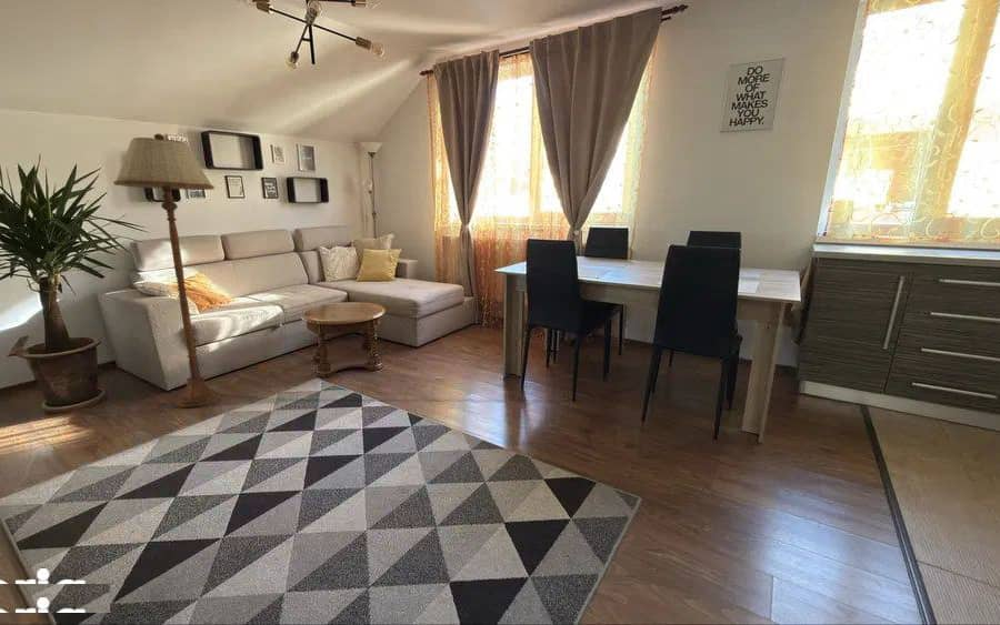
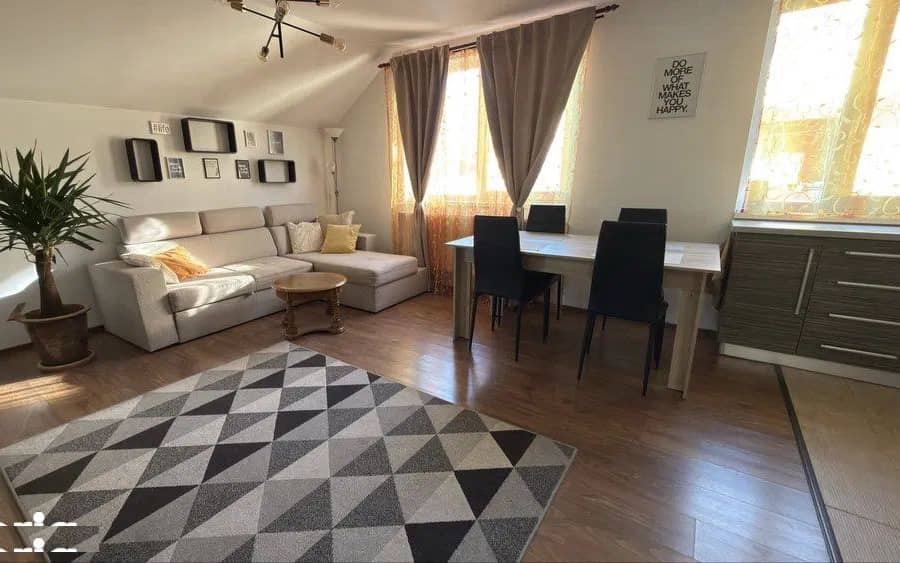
- floor lamp [112,133,220,409]
